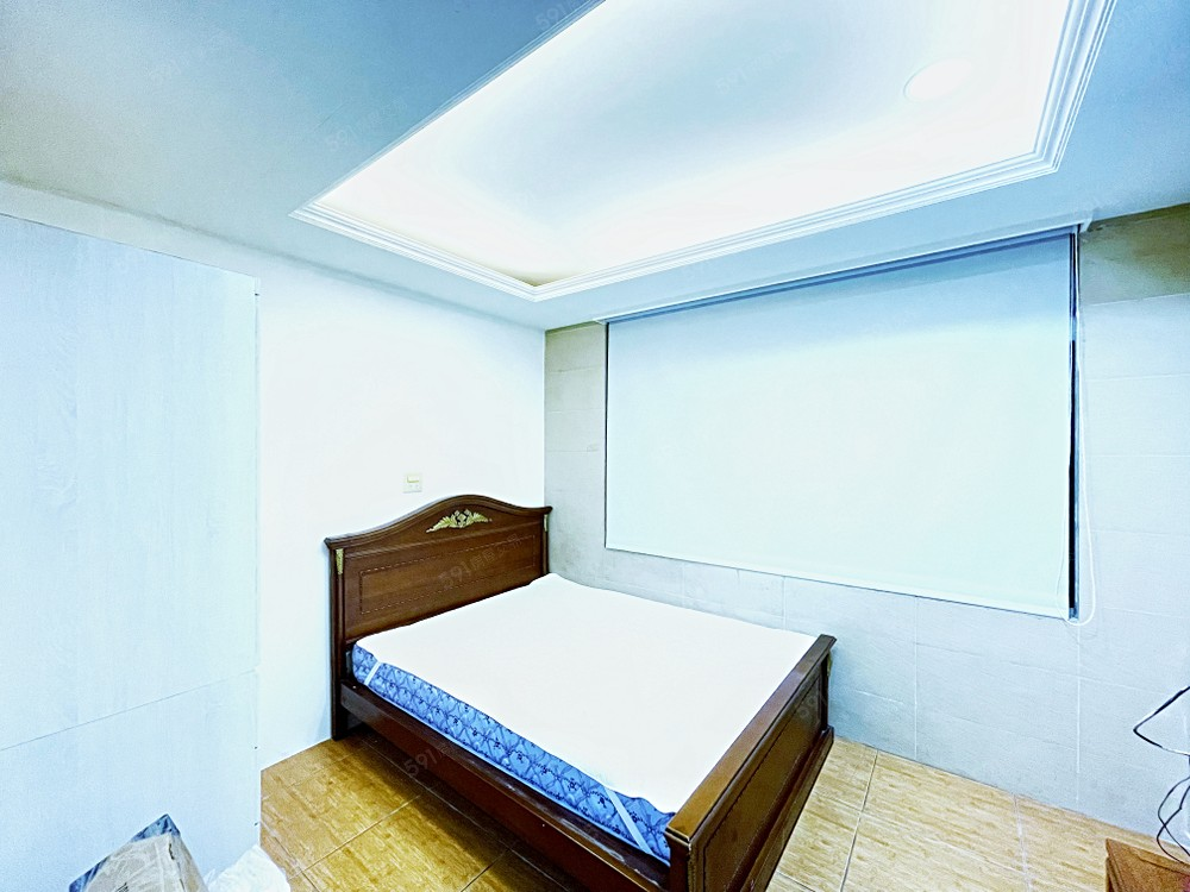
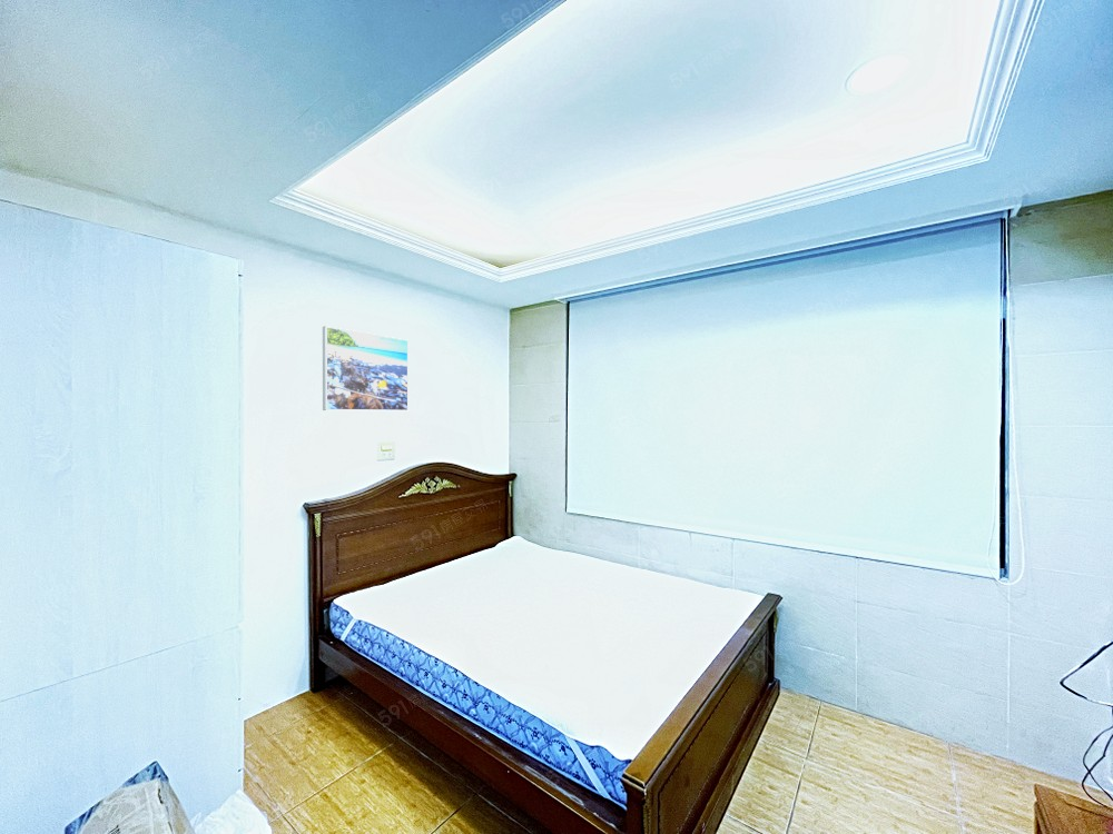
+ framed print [322,325,410,413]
